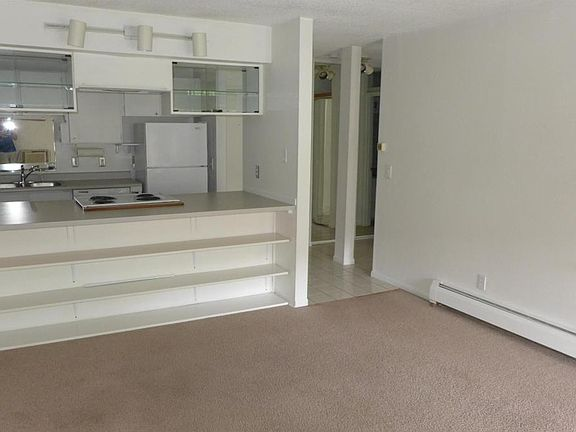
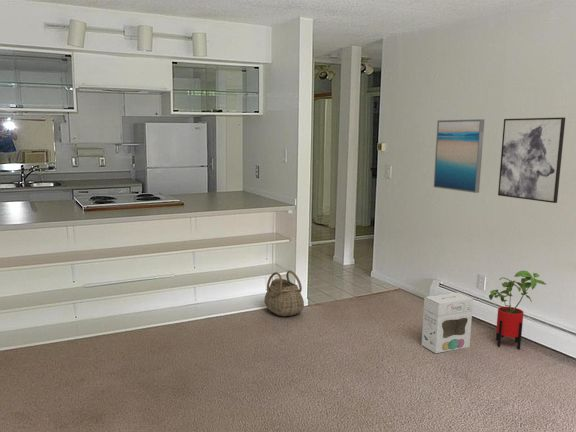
+ wall art [433,118,485,194]
+ basket [263,269,305,317]
+ wall art [497,116,566,204]
+ cardboard box [421,292,474,354]
+ house plant [488,270,547,350]
